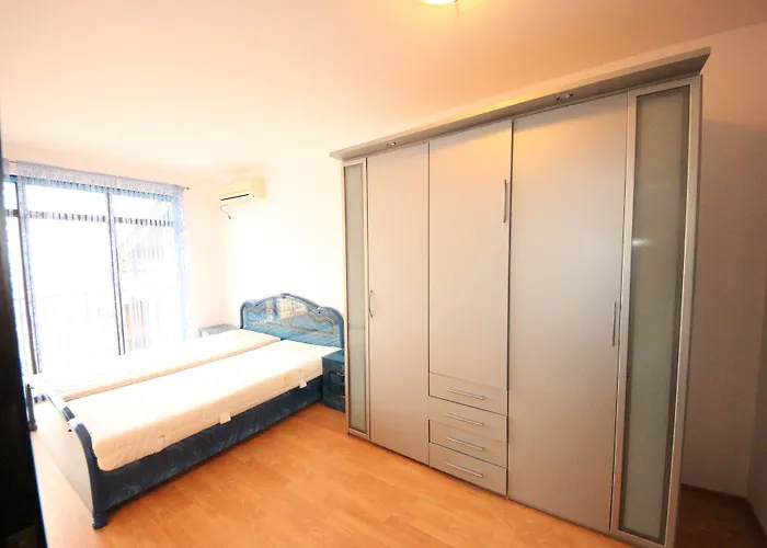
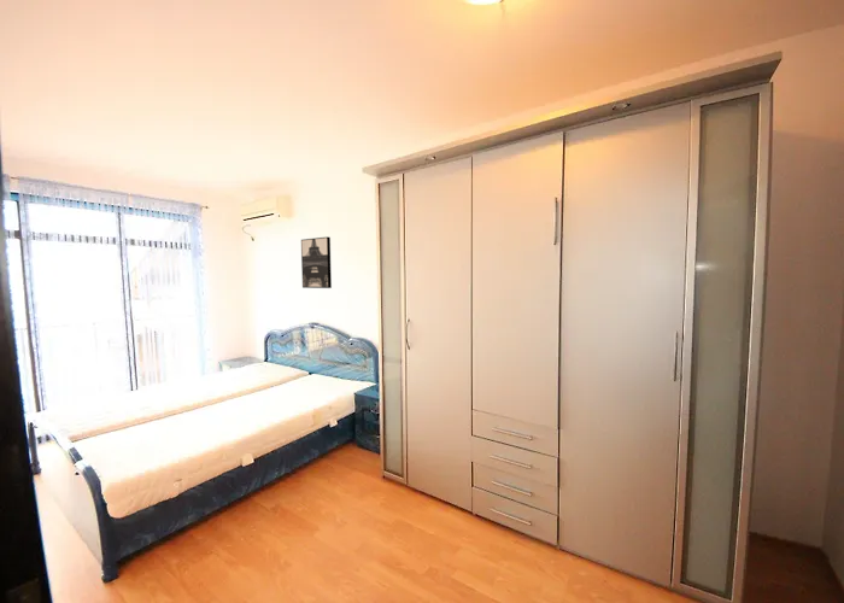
+ wall art [300,235,333,289]
